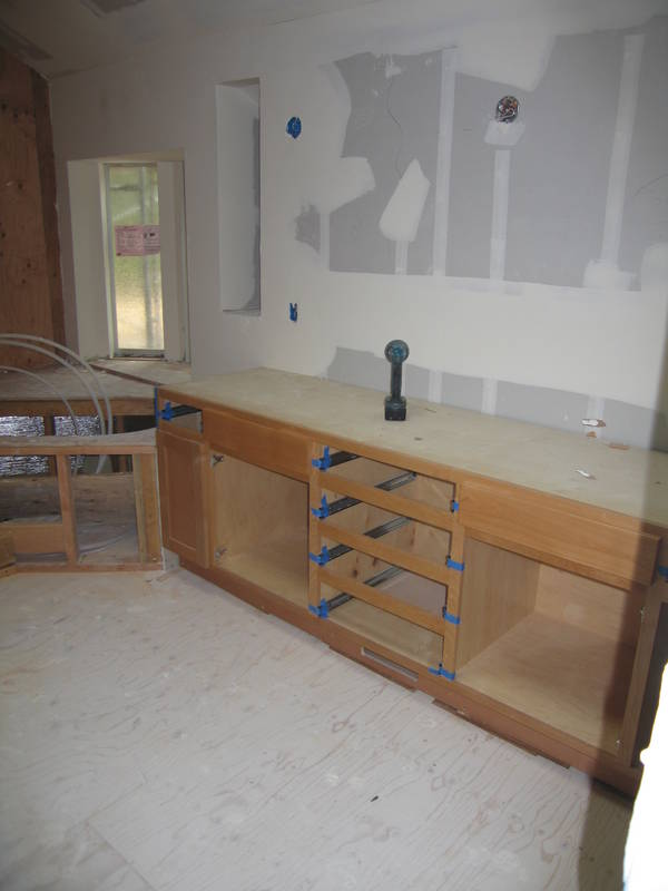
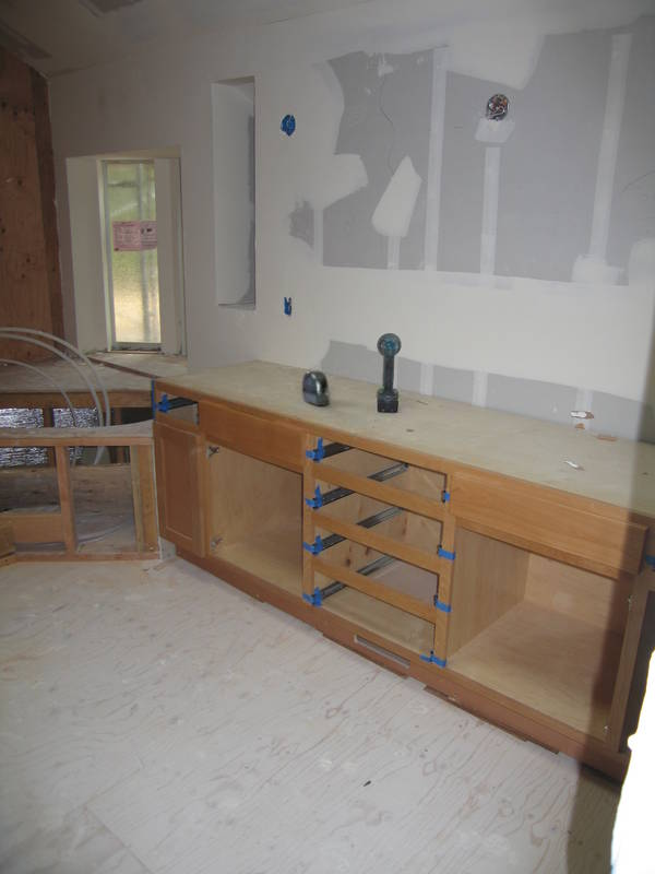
+ tape measure [301,370,331,406]
